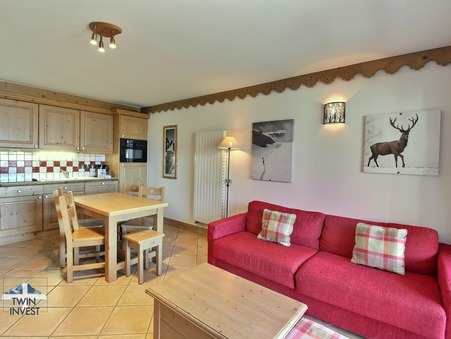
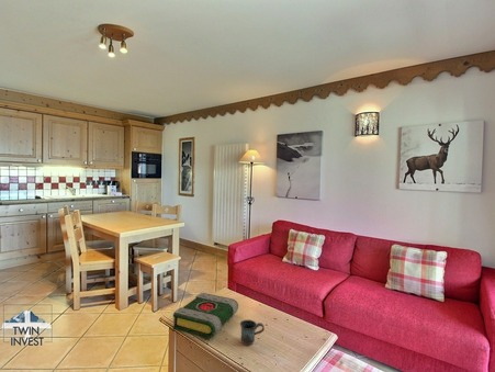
+ mug [239,318,266,346]
+ book [172,292,239,339]
